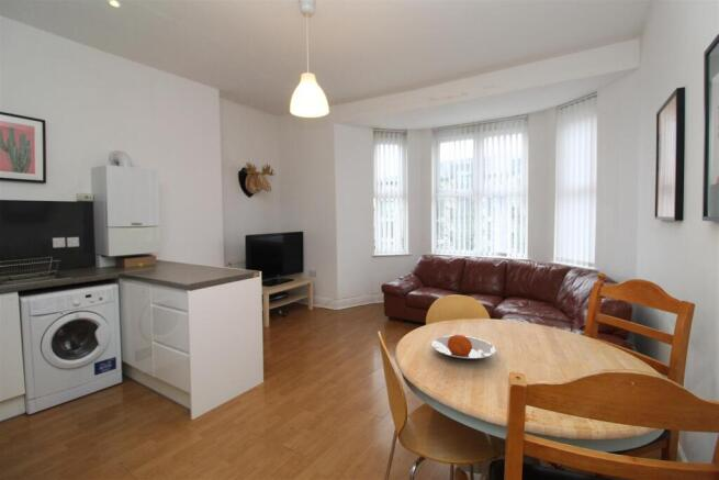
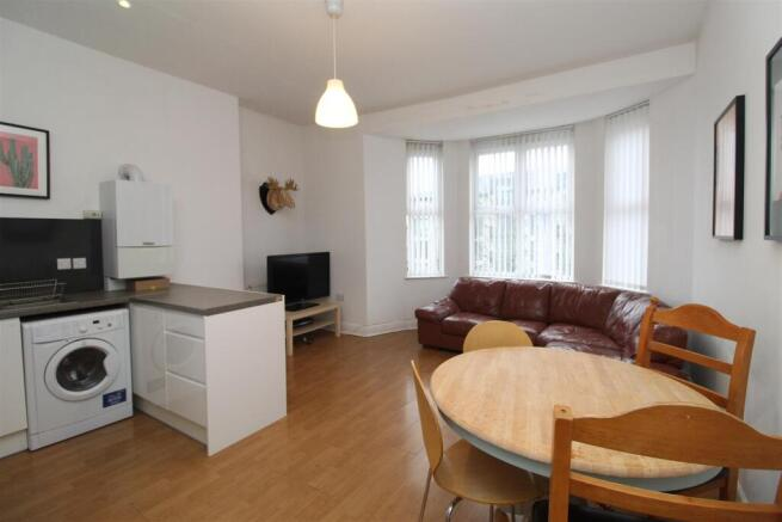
- plate [430,334,497,359]
